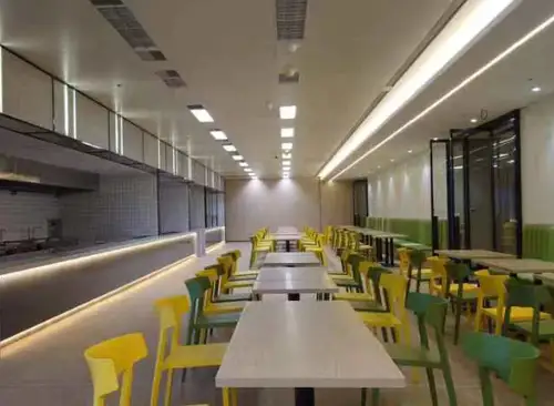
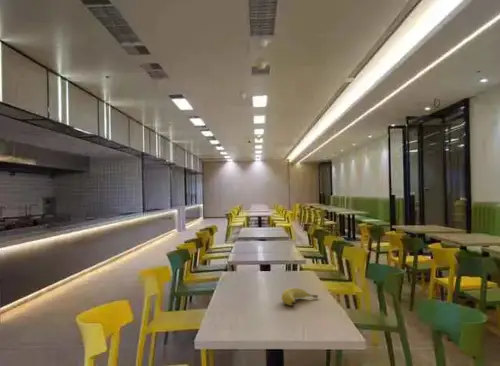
+ banana [280,287,319,307]
